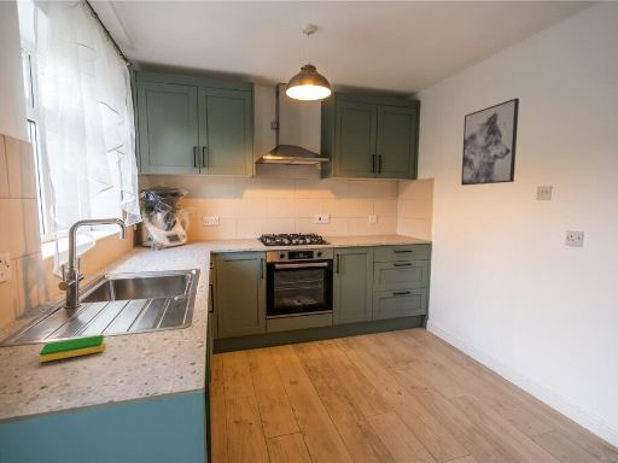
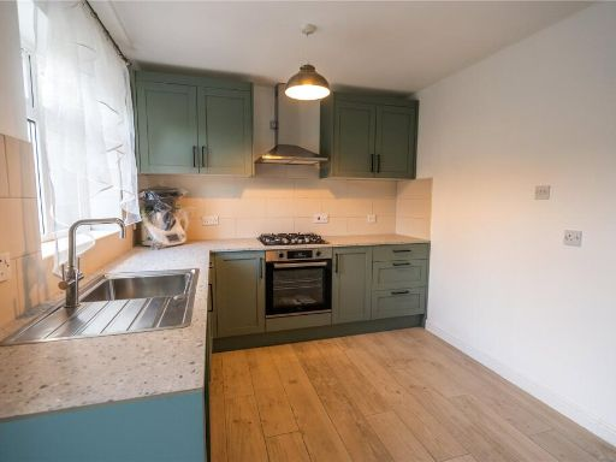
- dish sponge [39,334,105,363]
- wall art [460,96,520,187]
